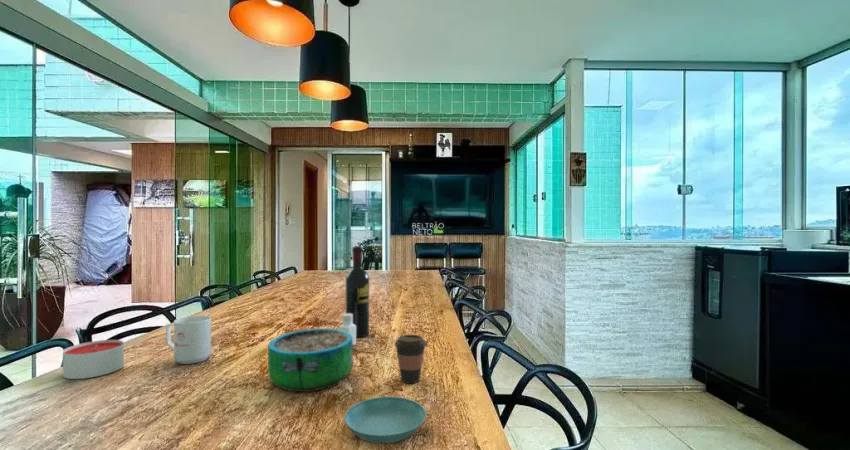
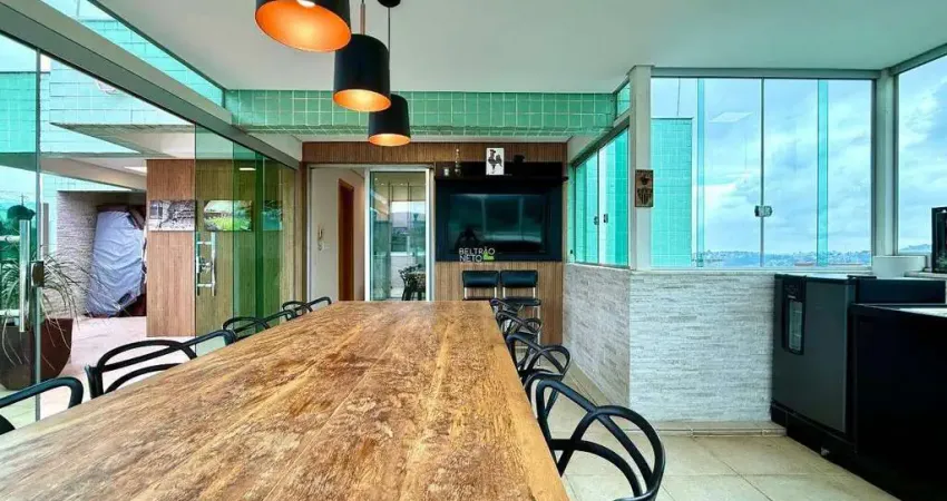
- coffee cup [393,334,428,384]
- candle [62,339,125,380]
- pepper shaker [338,313,357,346]
- decorative bowl [267,327,354,393]
- wine bottle [345,245,370,338]
- saucer [343,396,427,444]
- mug [165,314,212,365]
